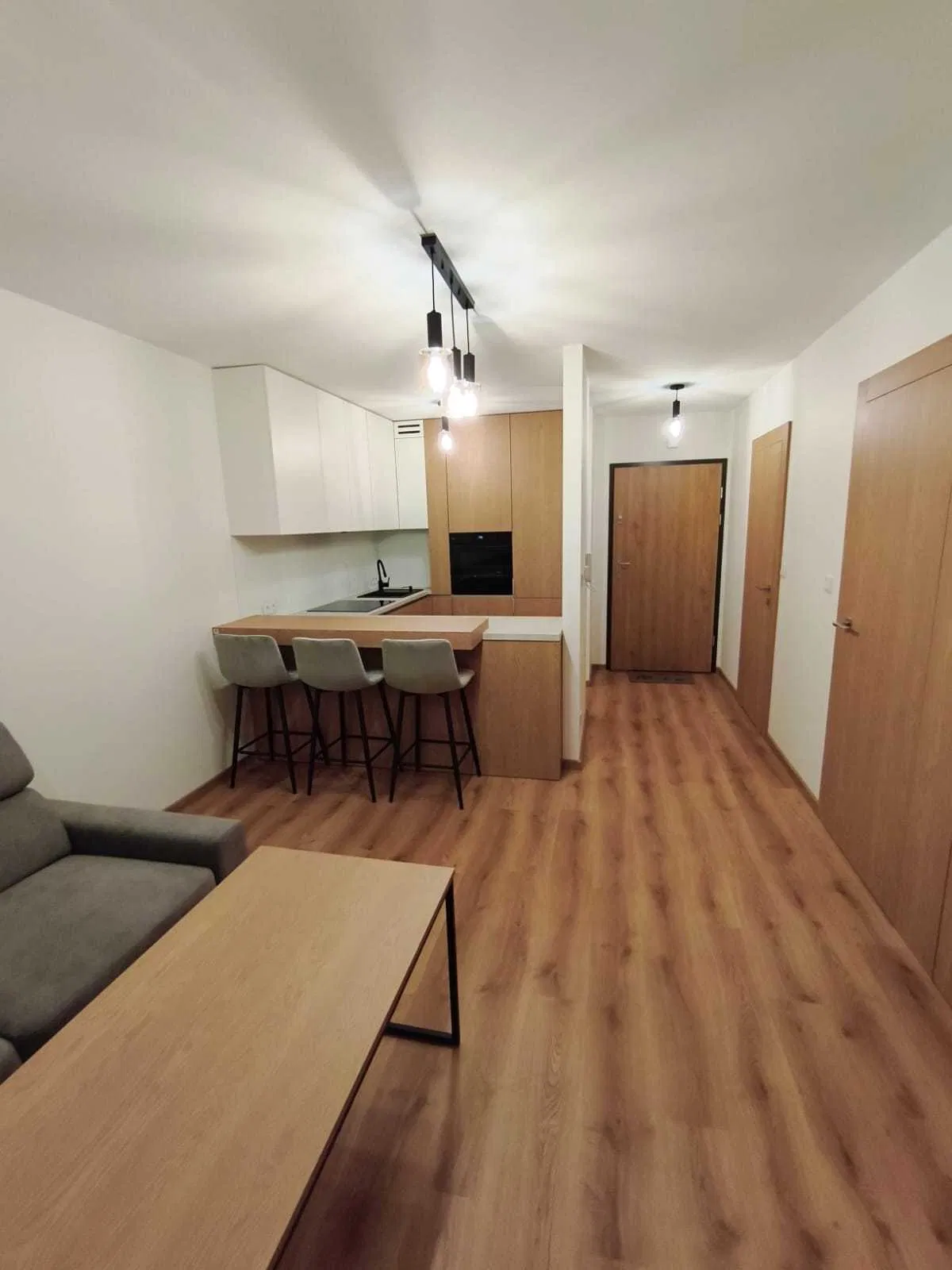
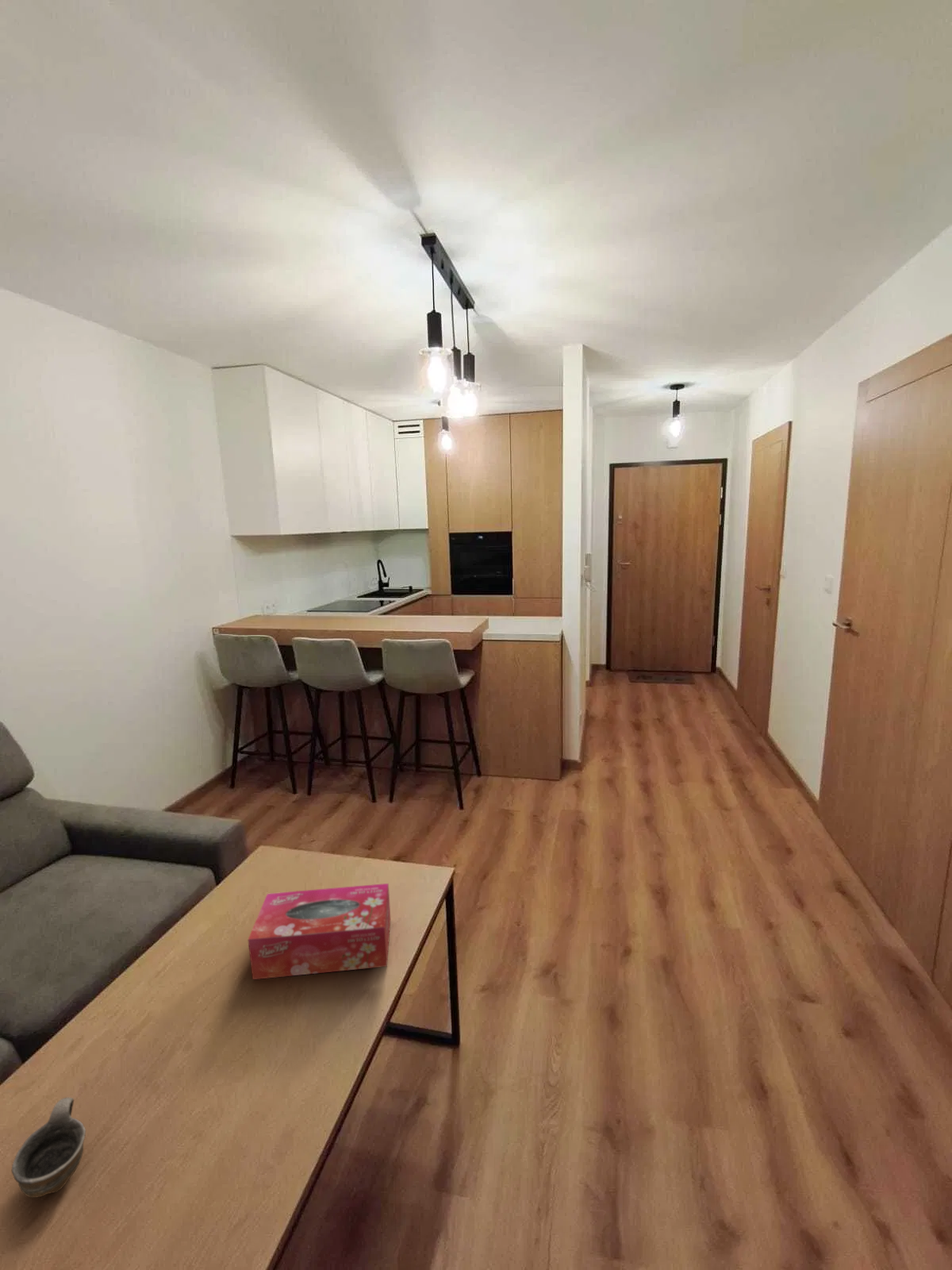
+ tissue box [248,883,391,980]
+ cup [11,1097,86,1199]
